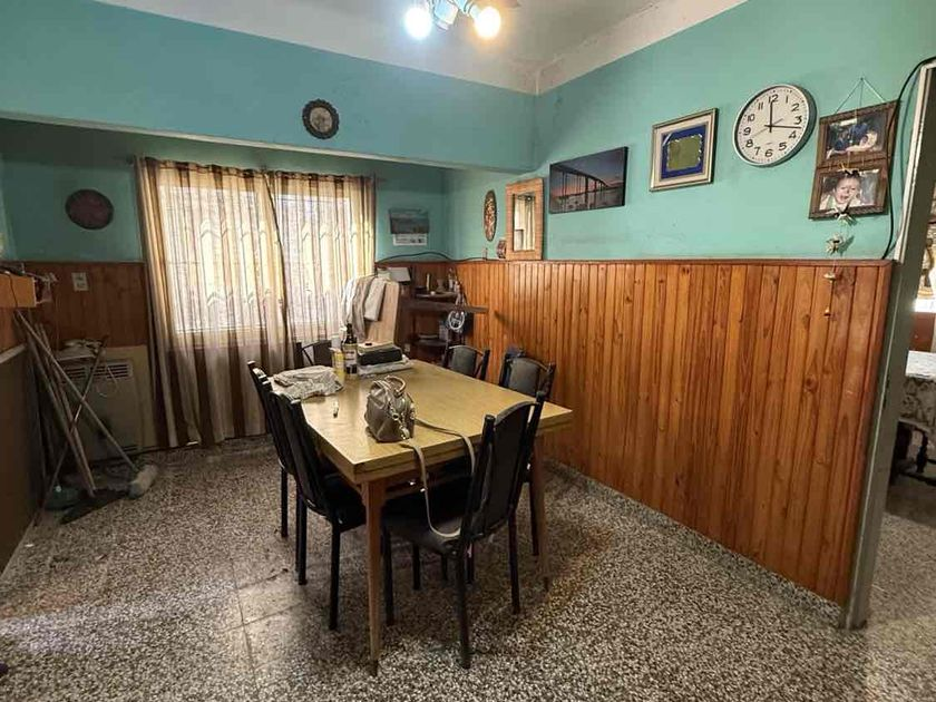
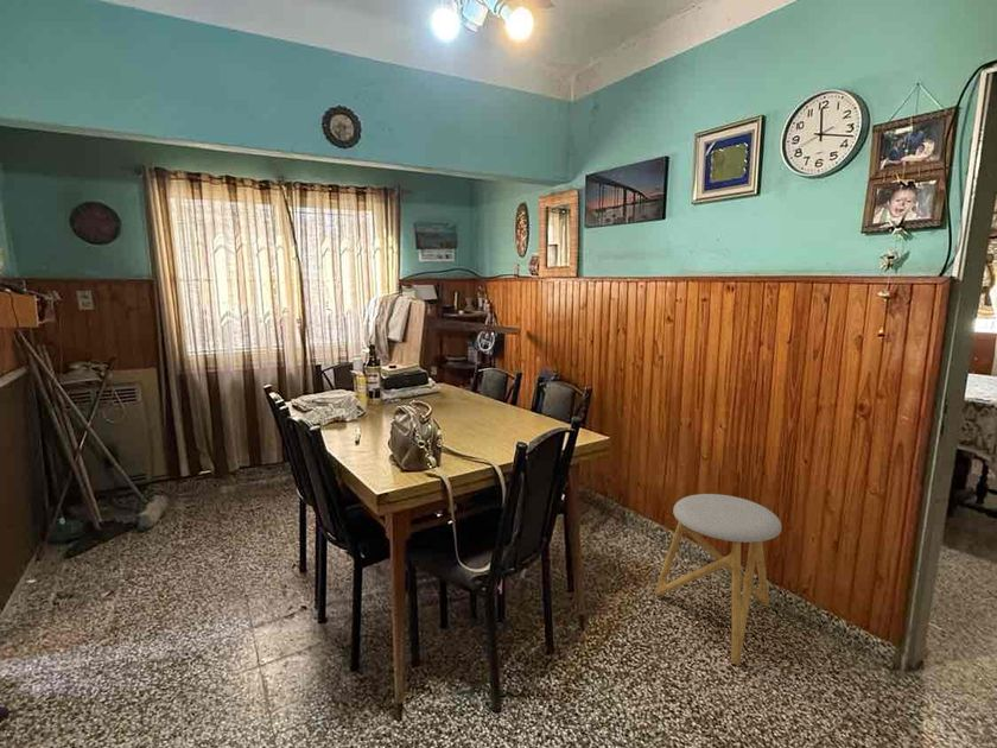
+ stool [653,493,782,665]
